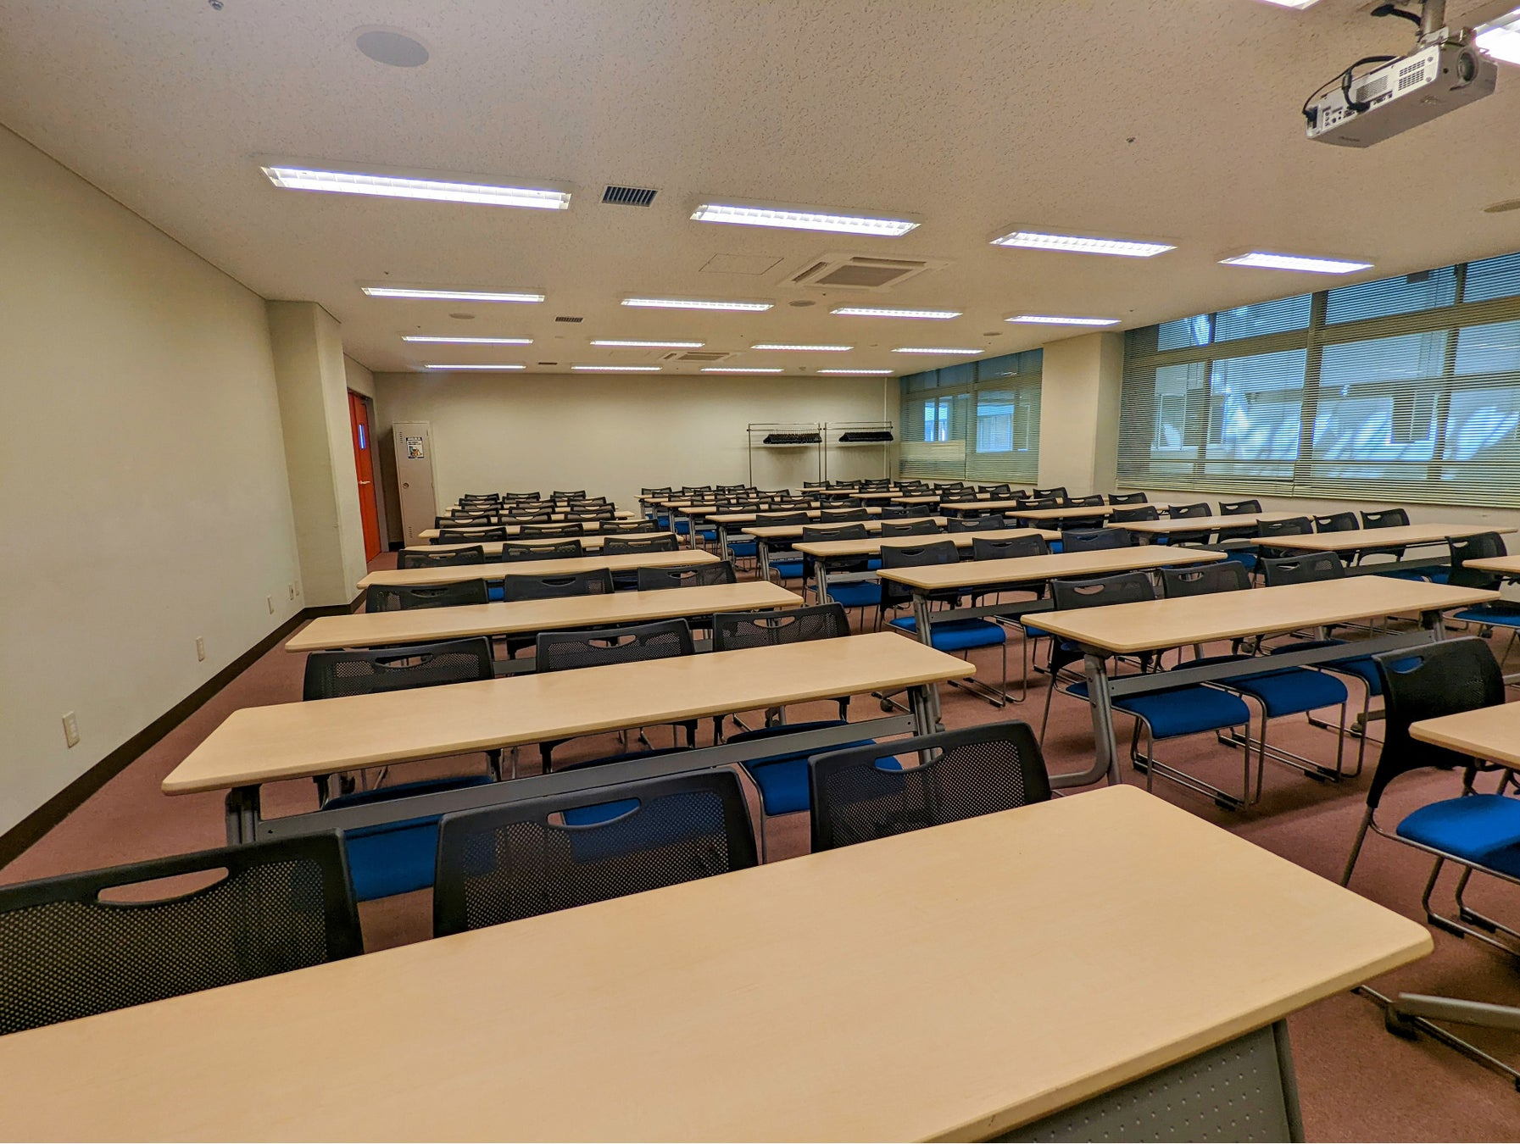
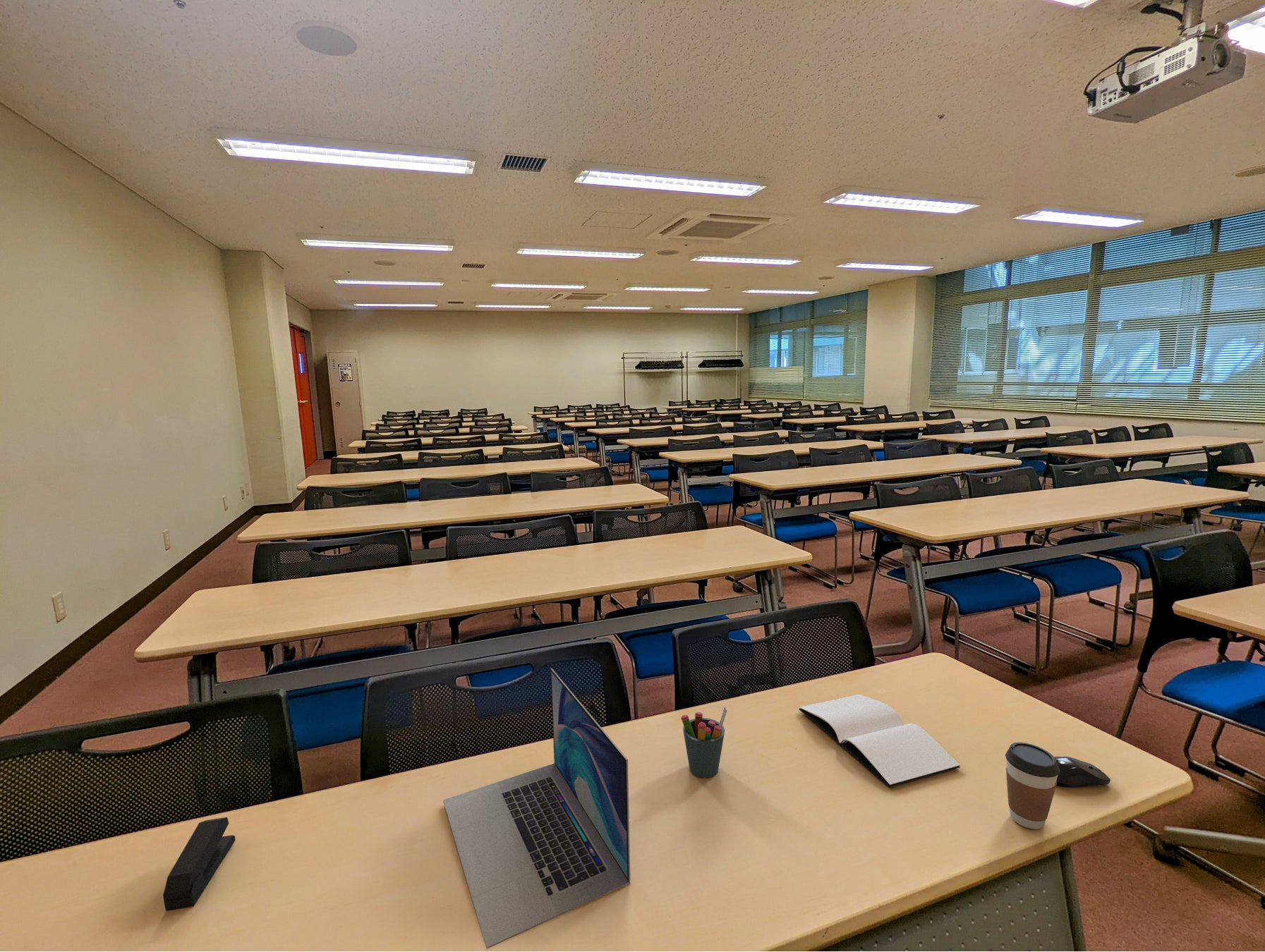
+ computer mouse [1054,756,1111,788]
+ coffee cup [1005,742,1060,830]
+ book [799,694,961,788]
+ pen holder [681,705,727,779]
+ laptop [442,668,631,950]
+ stapler [162,817,236,912]
